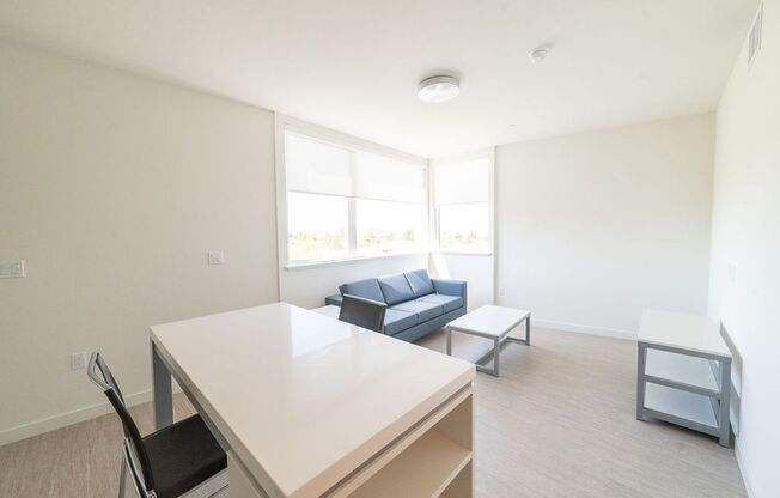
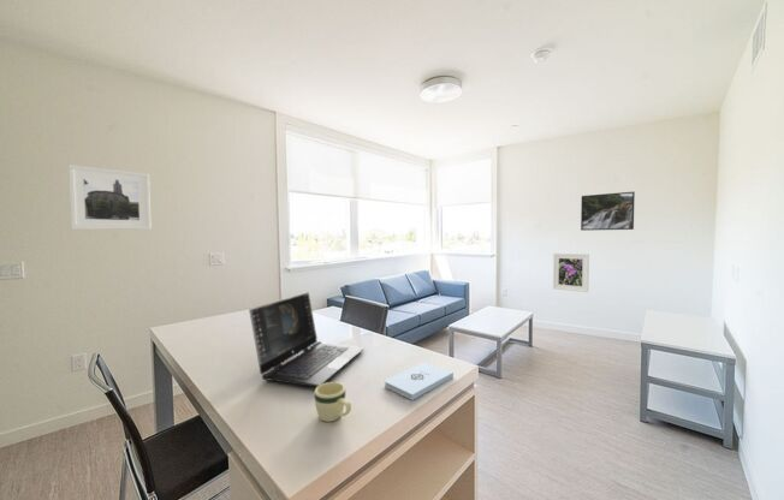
+ laptop [248,291,366,388]
+ mug [314,381,352,423]
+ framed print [552,252,590,293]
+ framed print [67,163,153,231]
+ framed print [580,191,636,232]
+ notepad [384,362,455,401]
